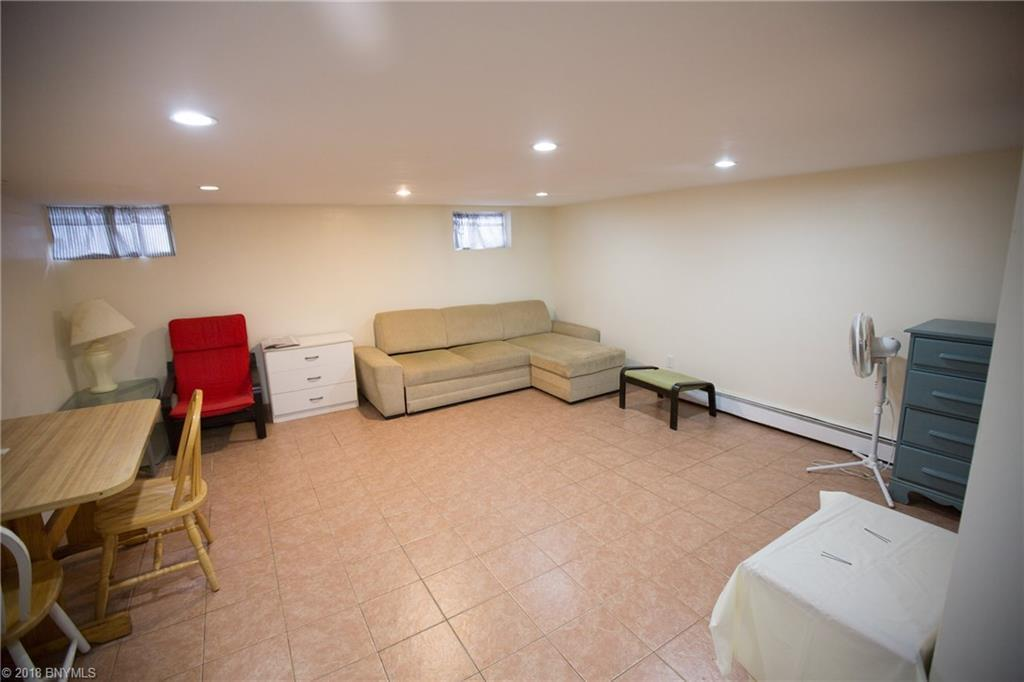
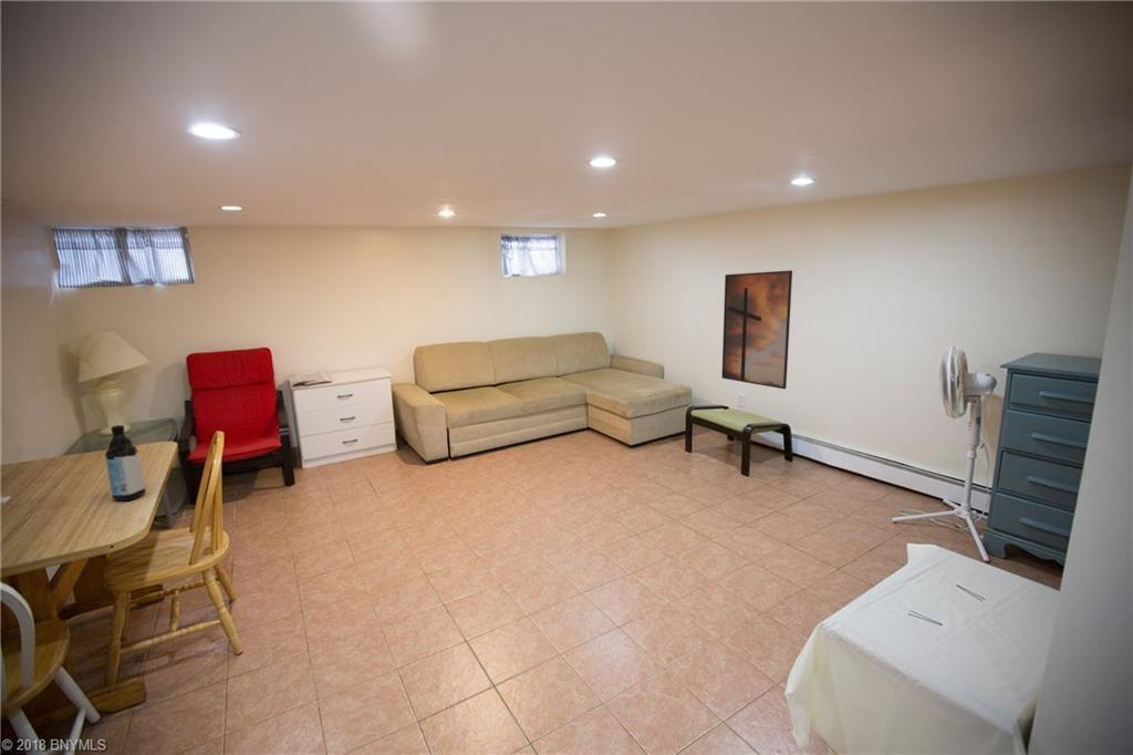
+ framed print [721,269,793,390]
+ water bottle [104,424,146,501]
